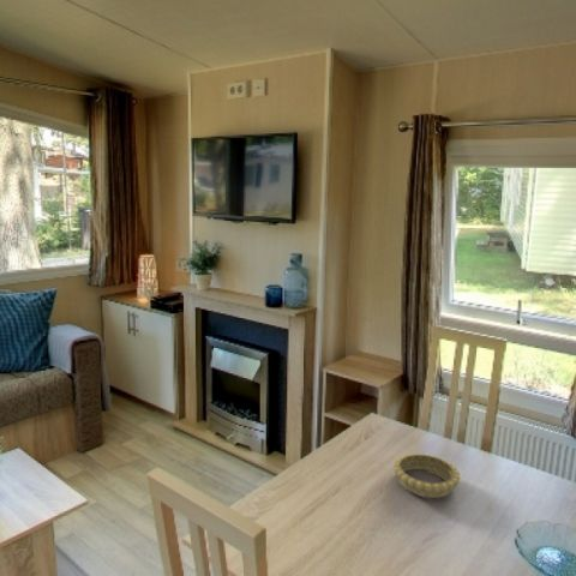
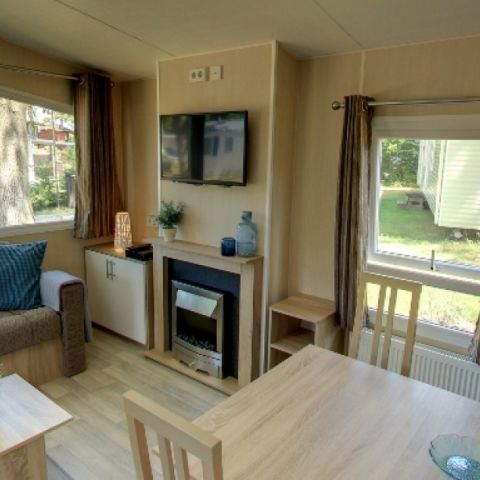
- decorative bowl [392,452,462,499]
